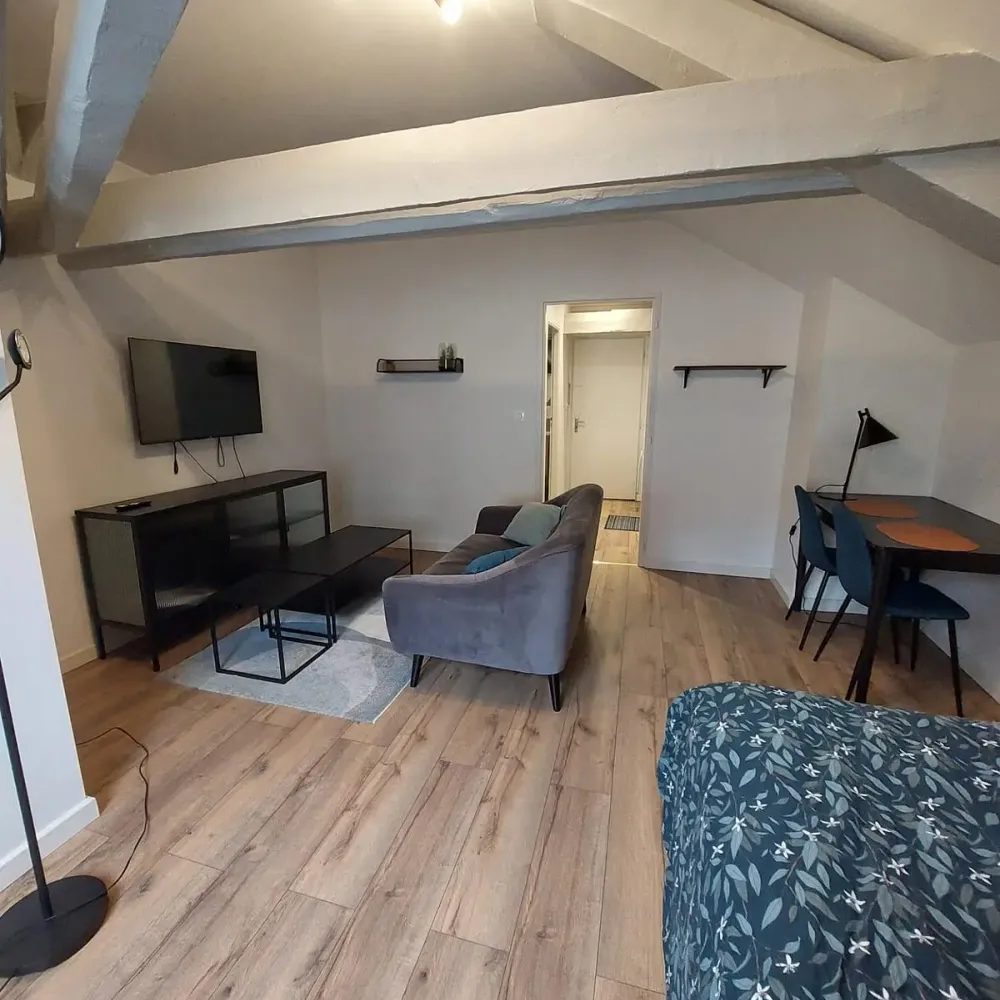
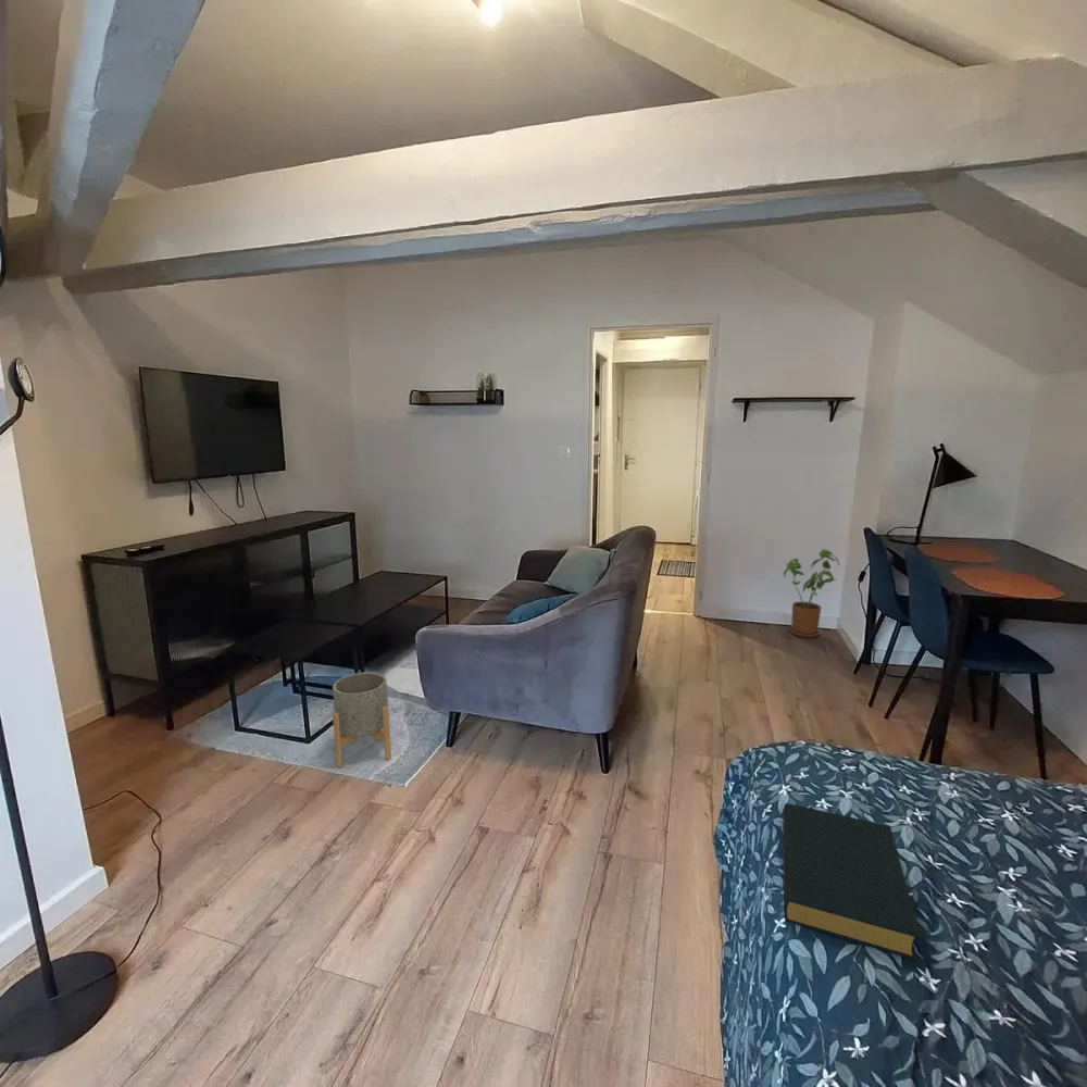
+ planter [332,672,392,769]
+ hardback book [782,802,922,961]
+ house plant [783,548,840,638]
